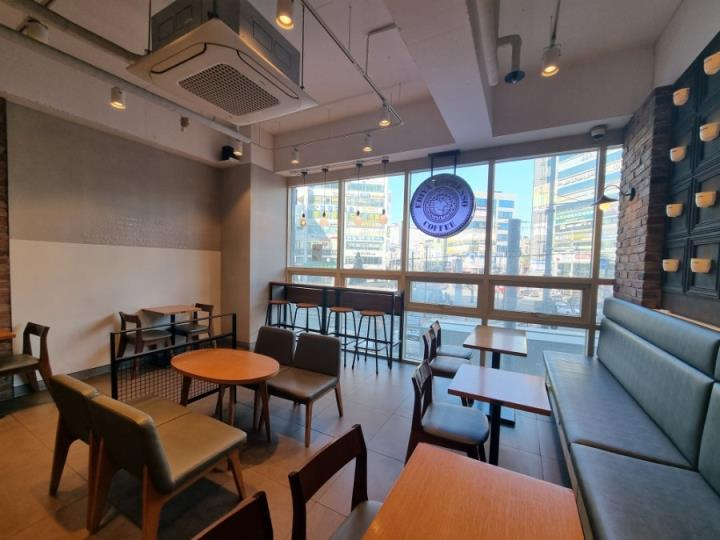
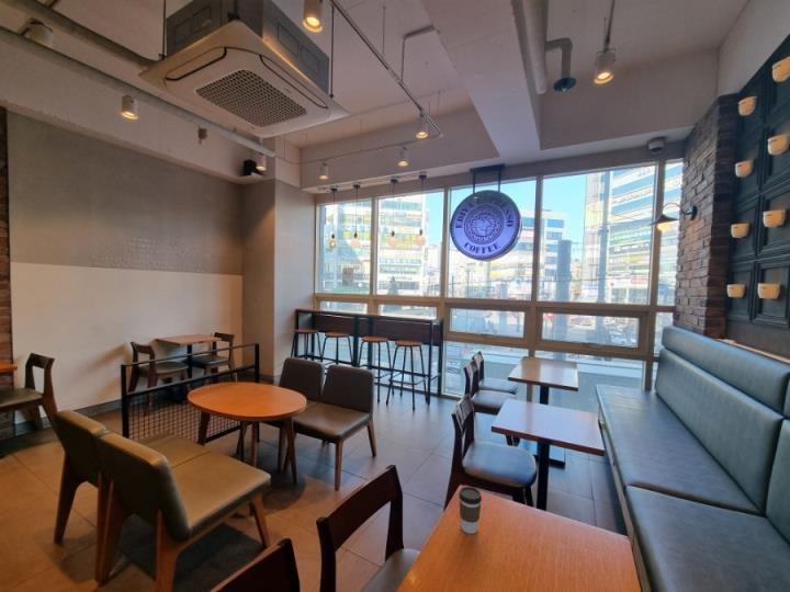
+ coffee cup [458,486,483,535]
